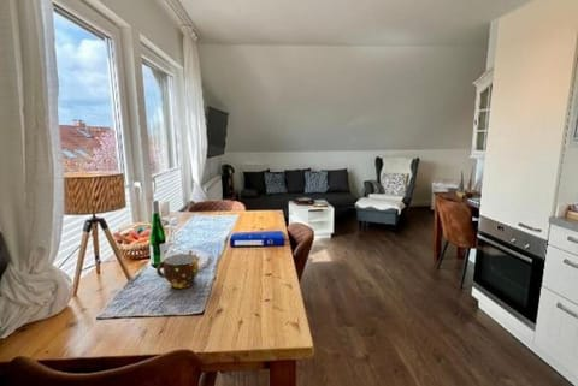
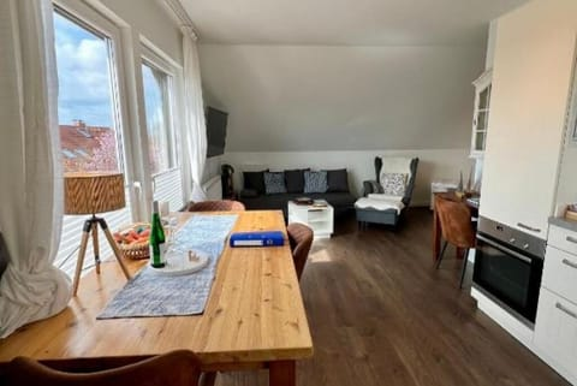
- cup [155,253,200,290]
